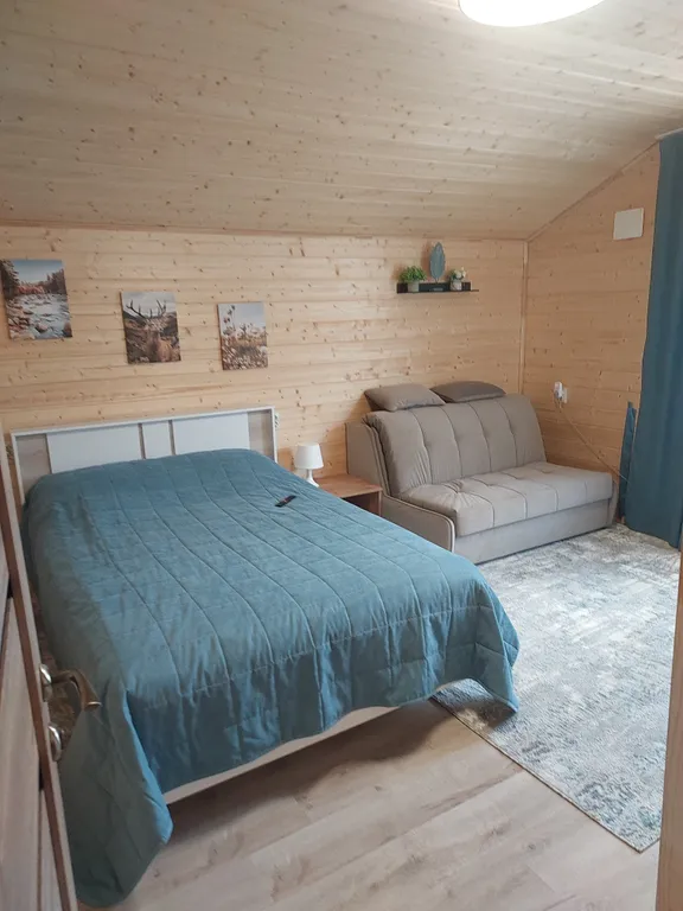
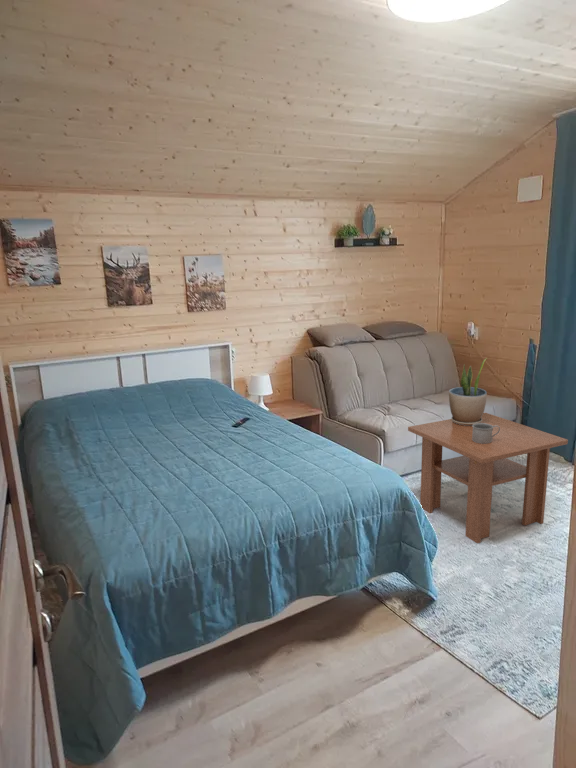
+ potted plant [448,357,488,426]
+ coffee table [407,412,569,545]
+ mug [472,423,500,444]
